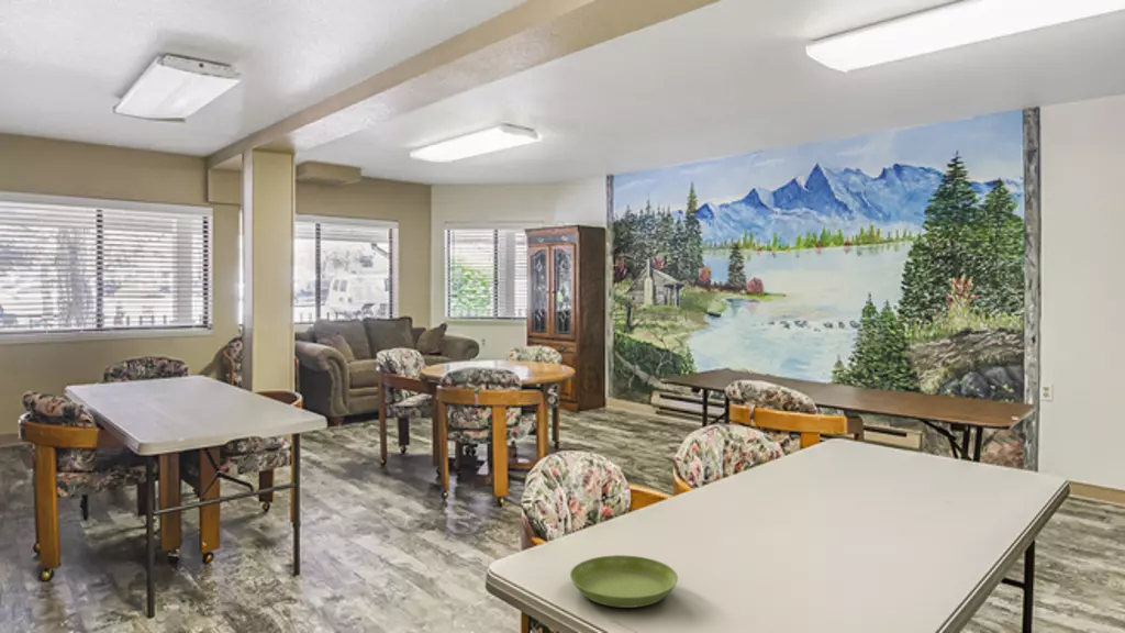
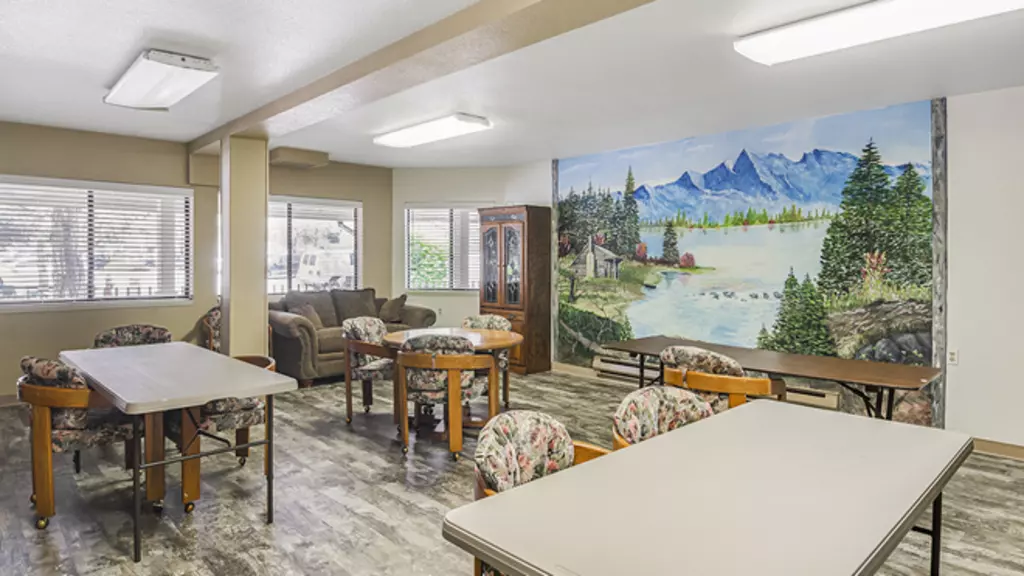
- saucer [569,554,679,609]
